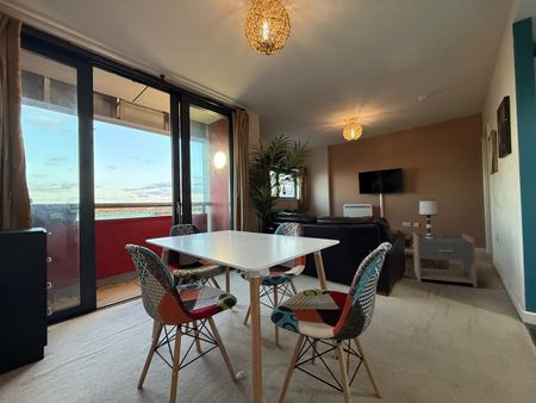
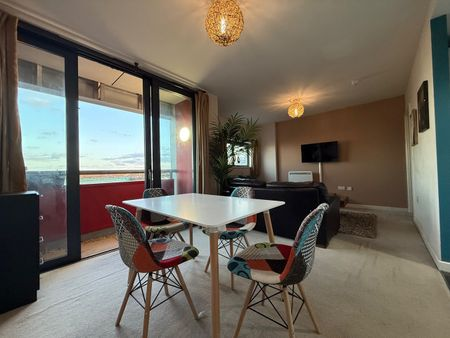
- nightstand [412,231,478,289]
- table lamp [418,199,440,238]
